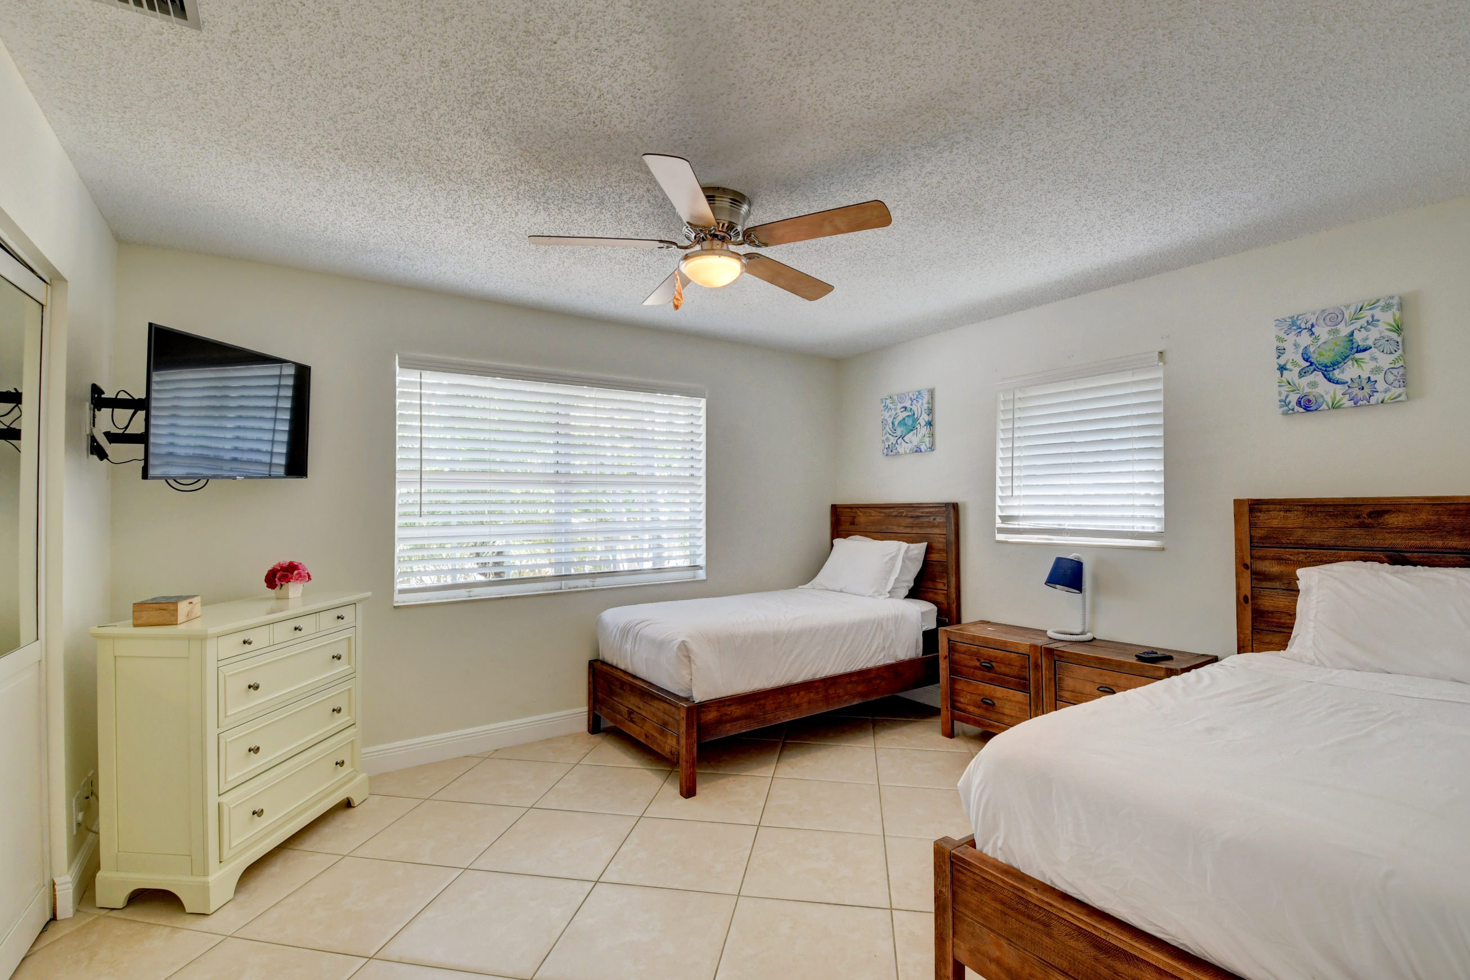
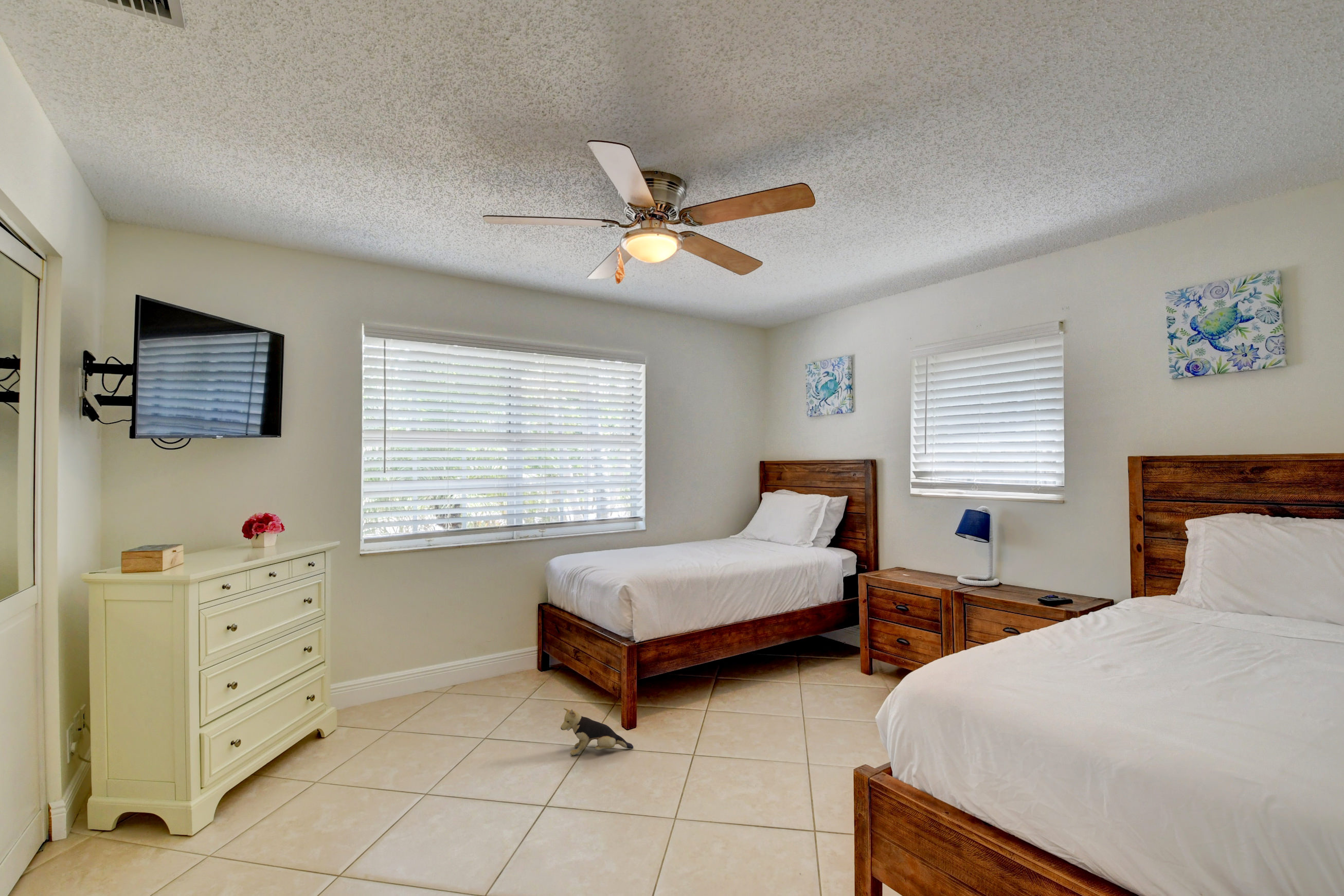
+ plush toy [560,708,634,756]
